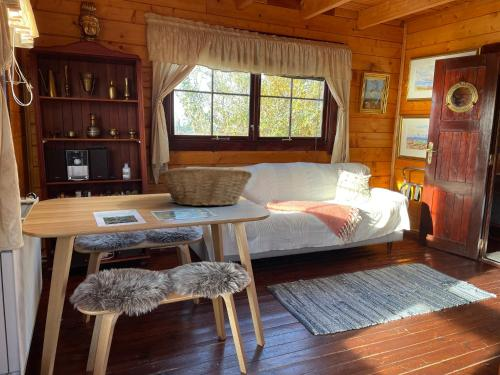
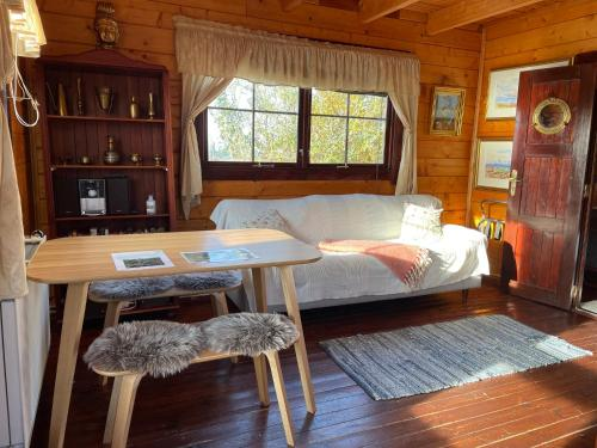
- fruit basket [157,166,253,207]
